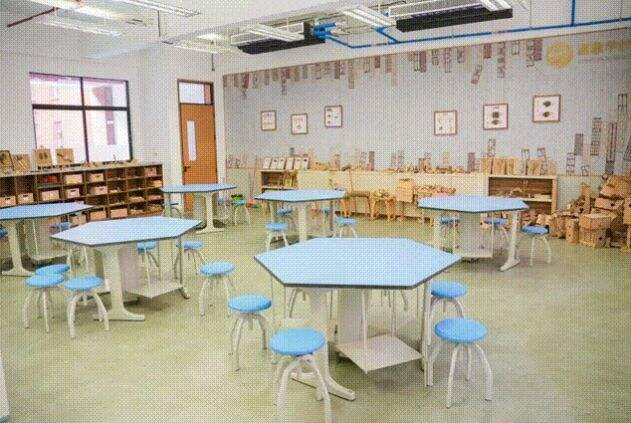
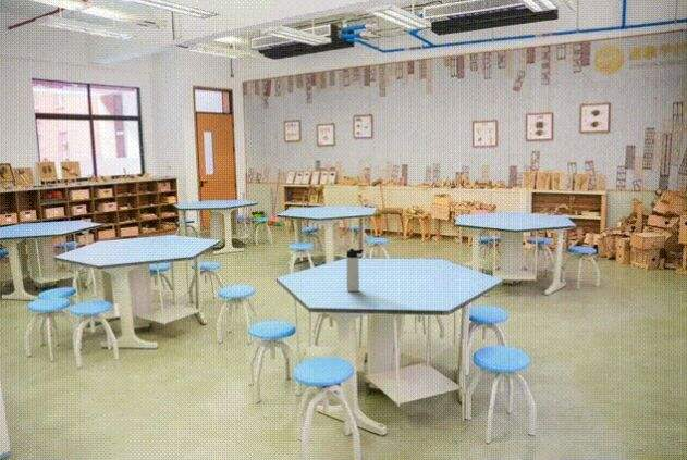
+ thermos bottle [345,248,365,293]
